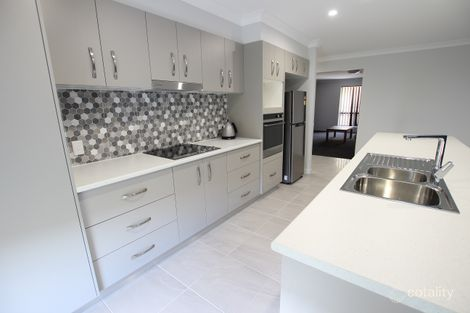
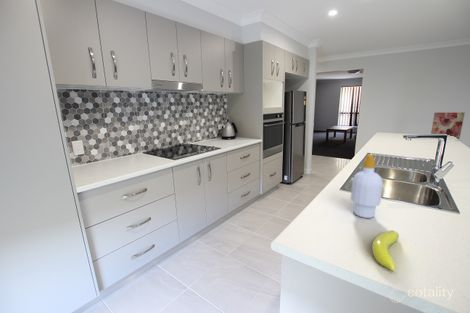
+ soap bottle [350,153,384,219]
+ wall art [430,111,466,140]
+ banana [371,229,400,272]
